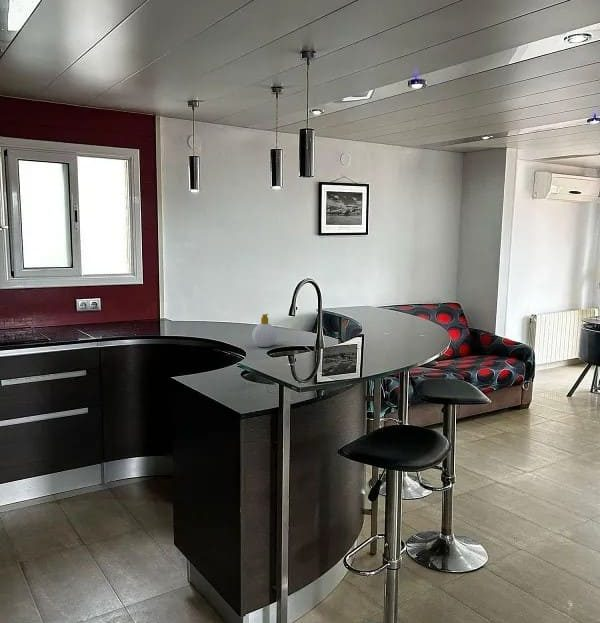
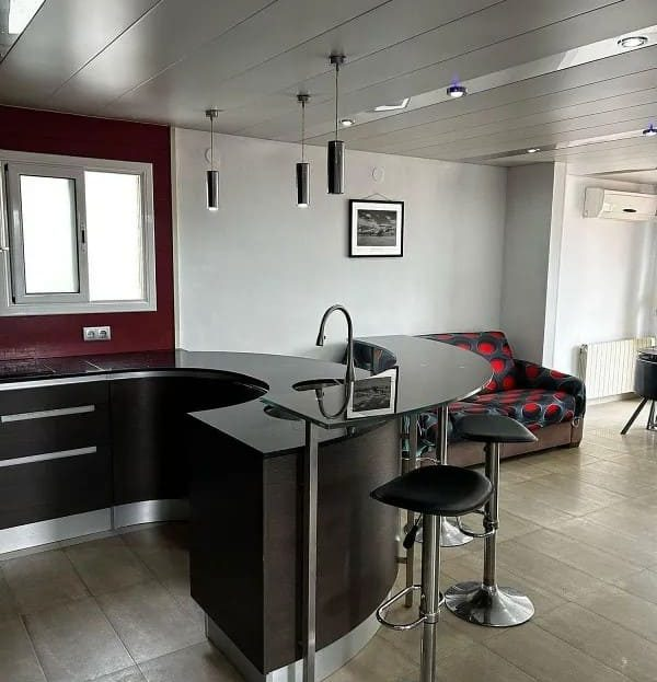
- soap bottle [251,313,278,348]
